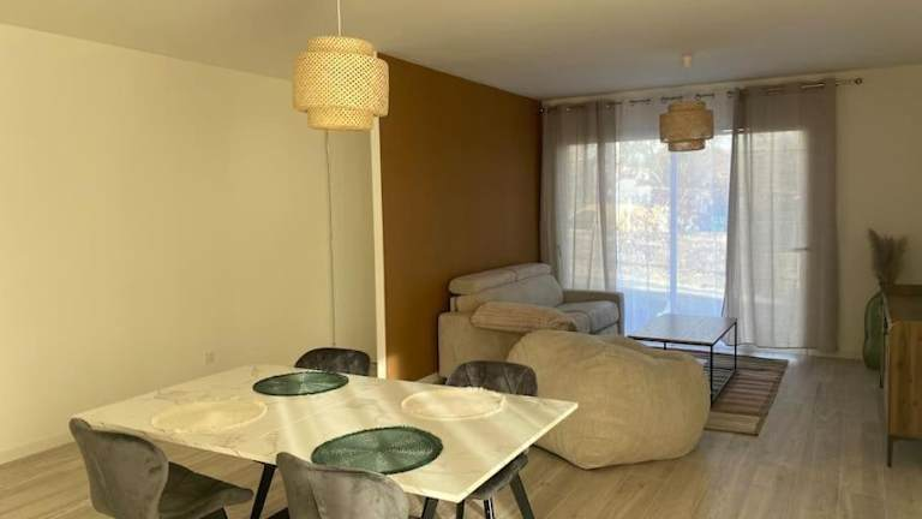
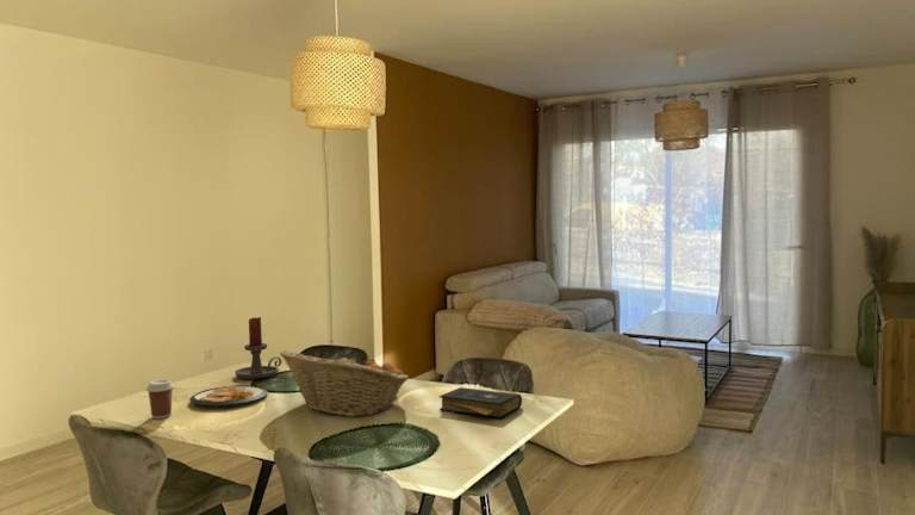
+ coffee cup [145,379,175,420]
+ book [438,386,523,420]
+ candle holder [234,316,282,380]
+ dish [188,384,269,408]
+ fruit basket [279,349,410,417]
